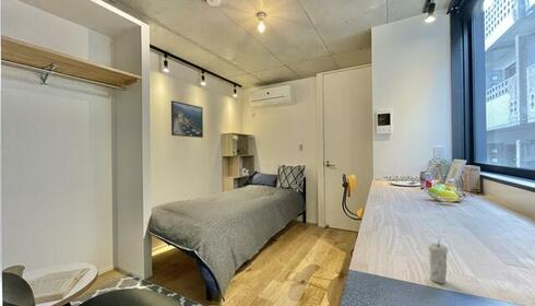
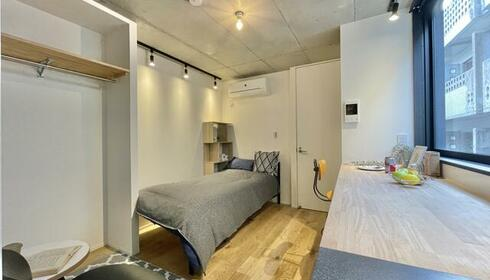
- candle [428,238,449,284]
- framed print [170,99,204,139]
